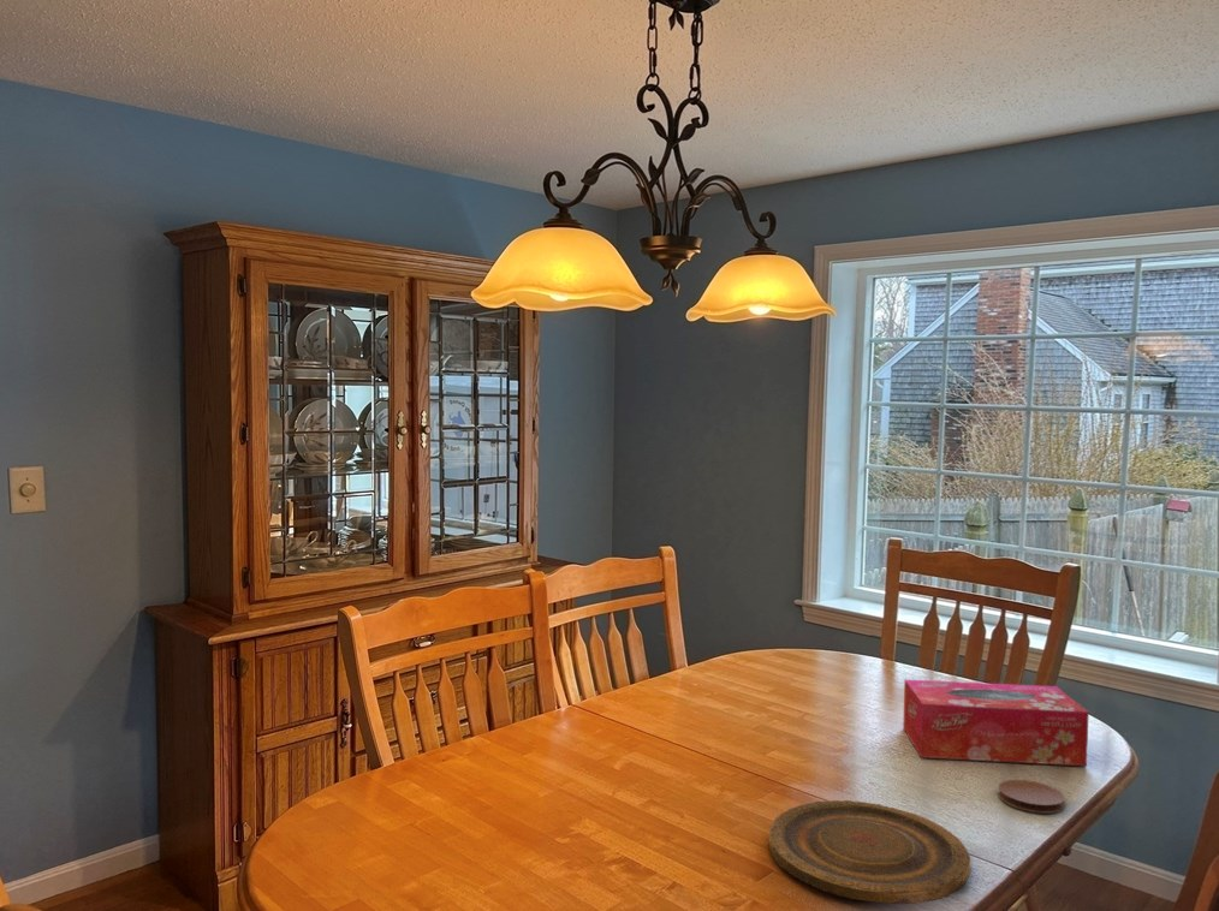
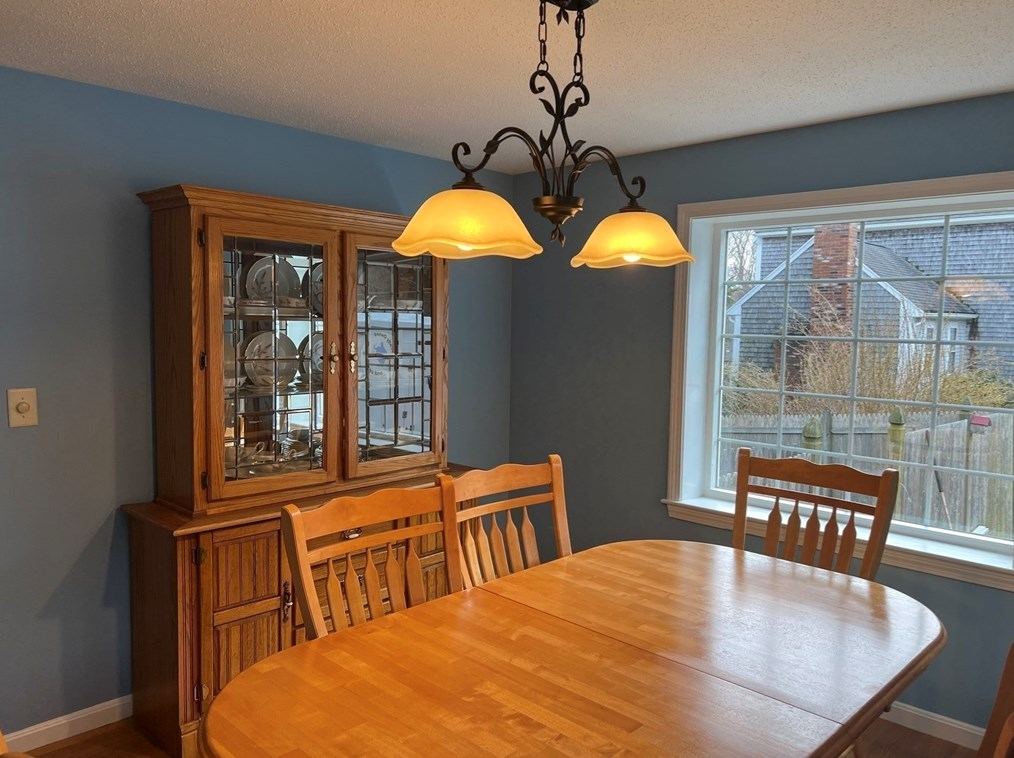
- coaster [997,779,1066,815]
- tissue box [902,679,1090,767]
- plate [767,799,971,905]
